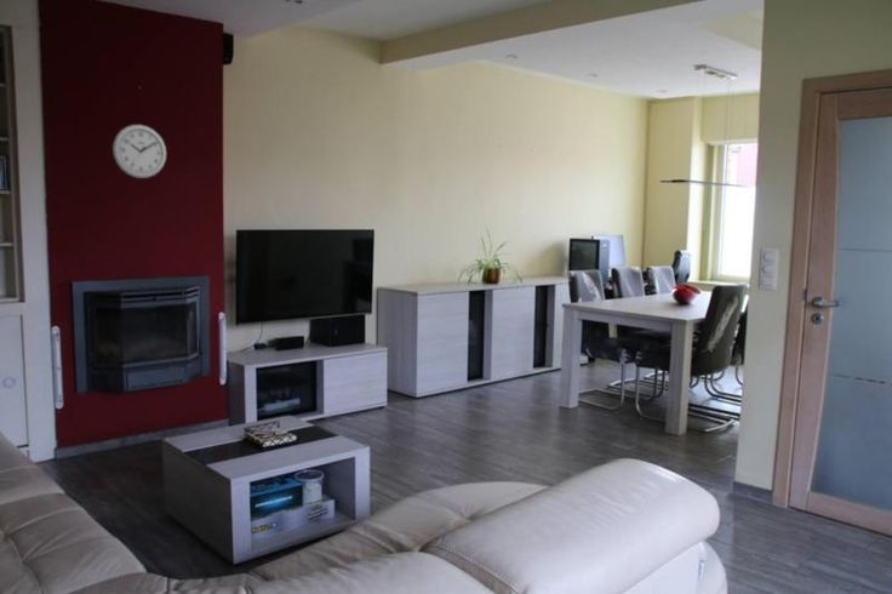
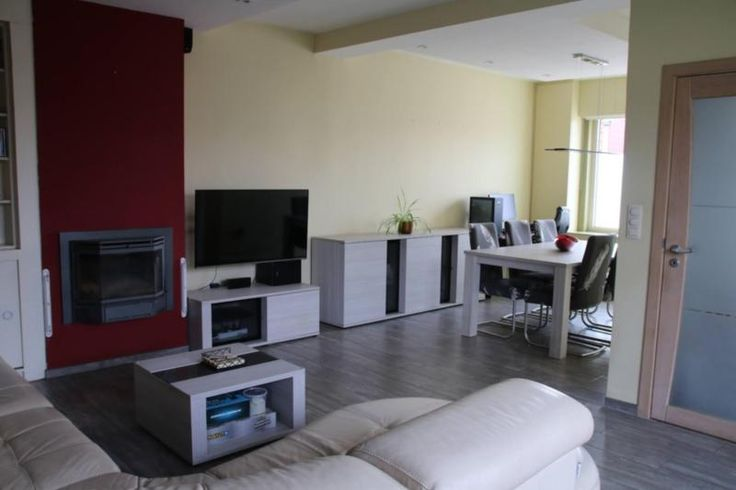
- wall clock [112,124,167,179]
